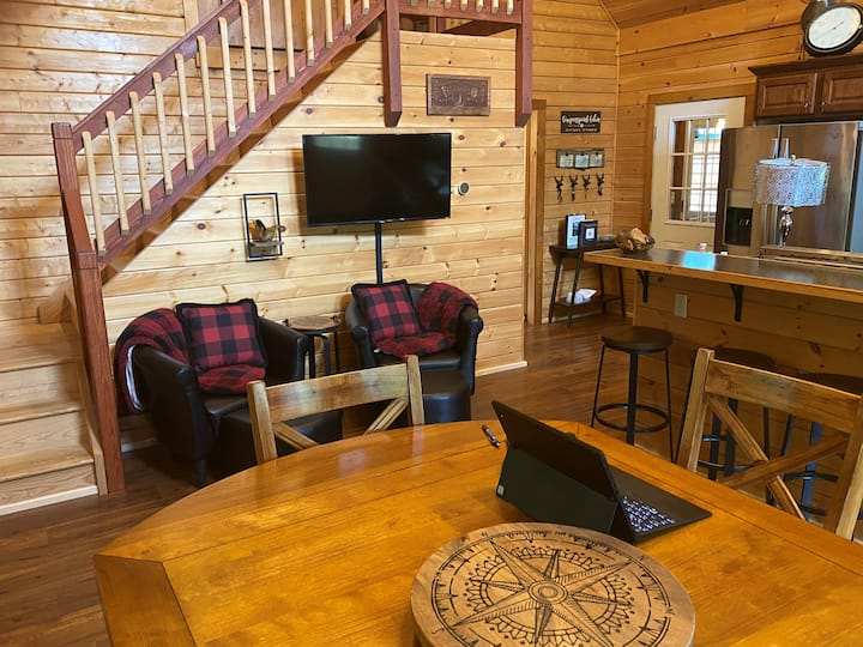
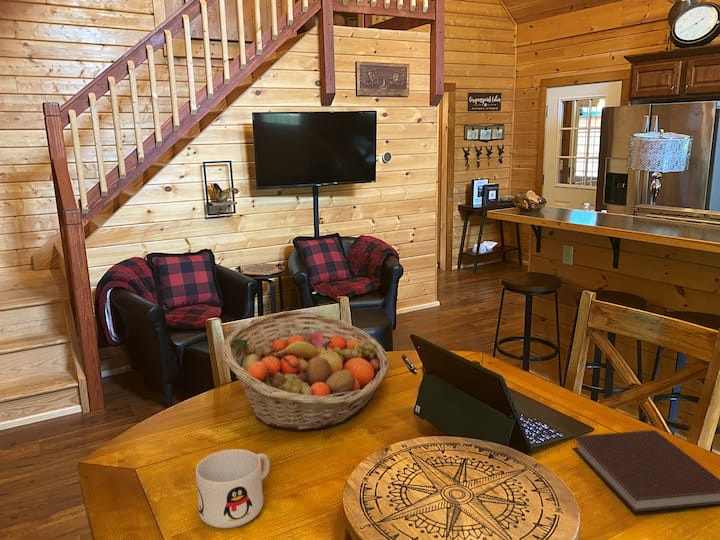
+ notebook [571,429,720,516]
+ fruit basket [221,310,390,431]
+ mug [195,448,271,529]
